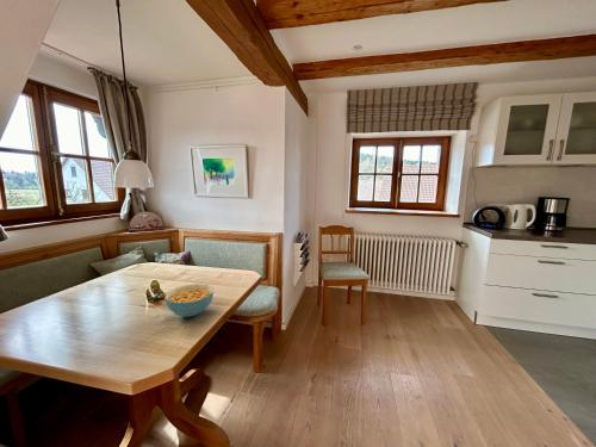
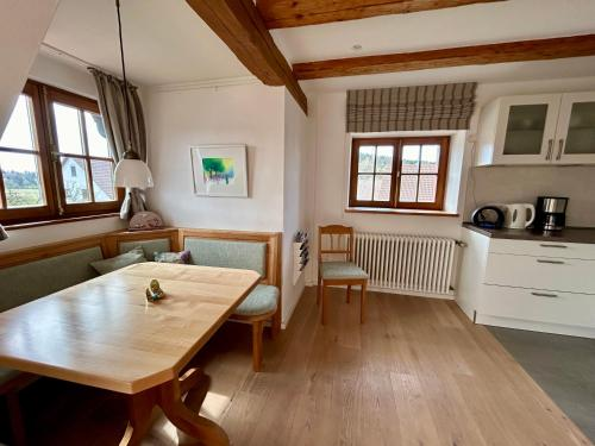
- cereal bowl [163,283,215,318]
